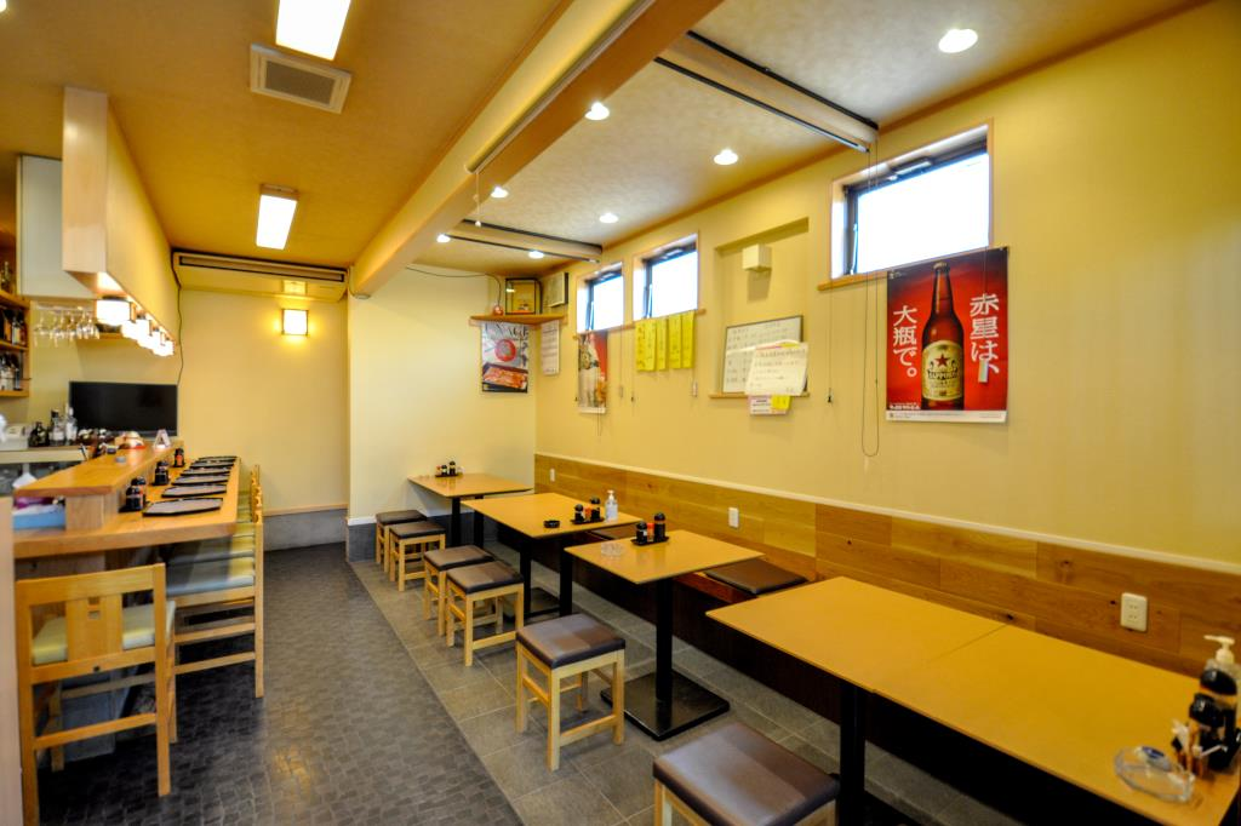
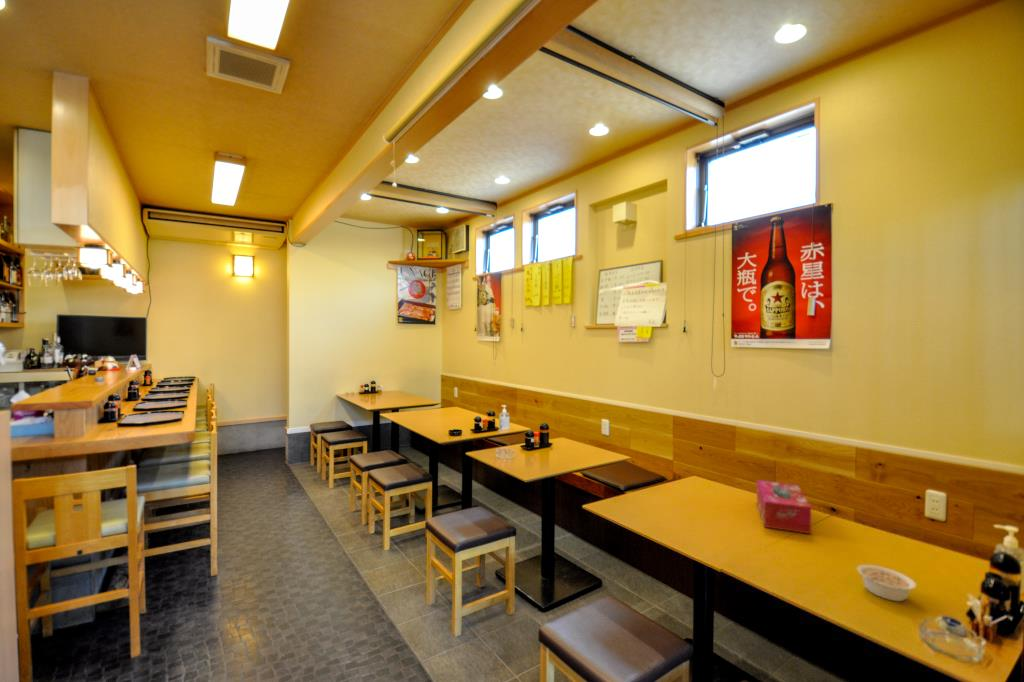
+ legume [856,564,917,602]
+ tissue box [756,479,812,535]
